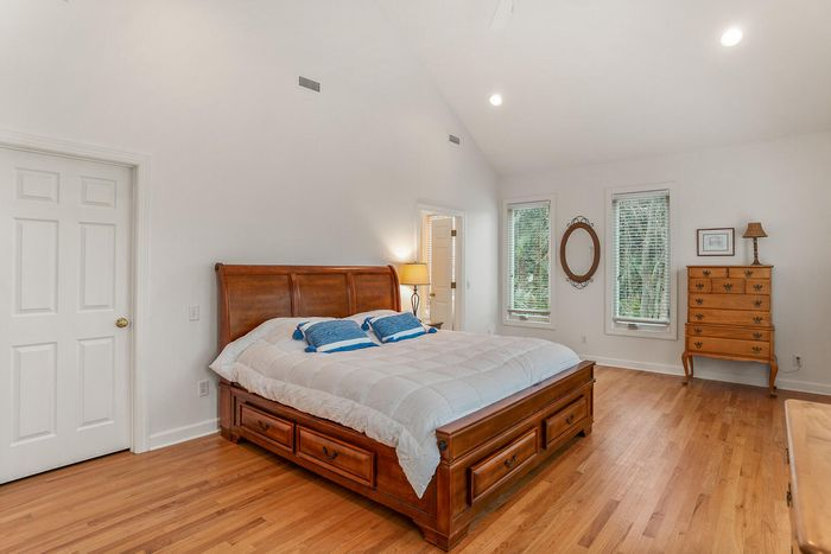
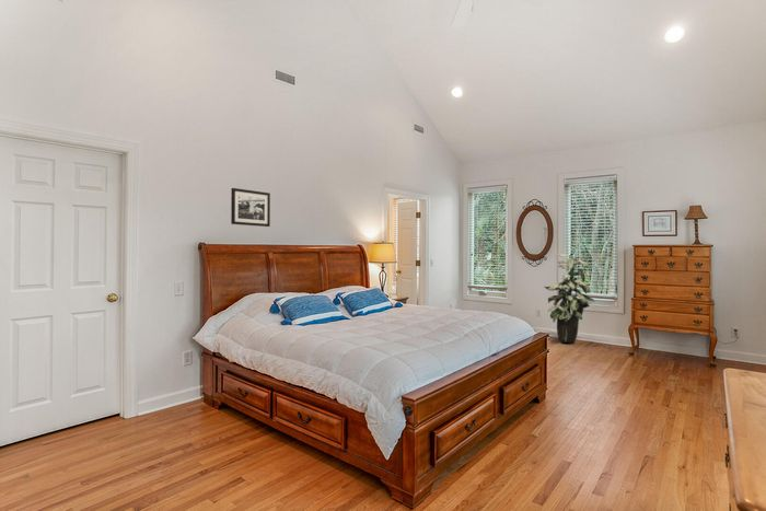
+ indoor plant [543,253,595,344]
+ picture frame [230,187,271,228]
